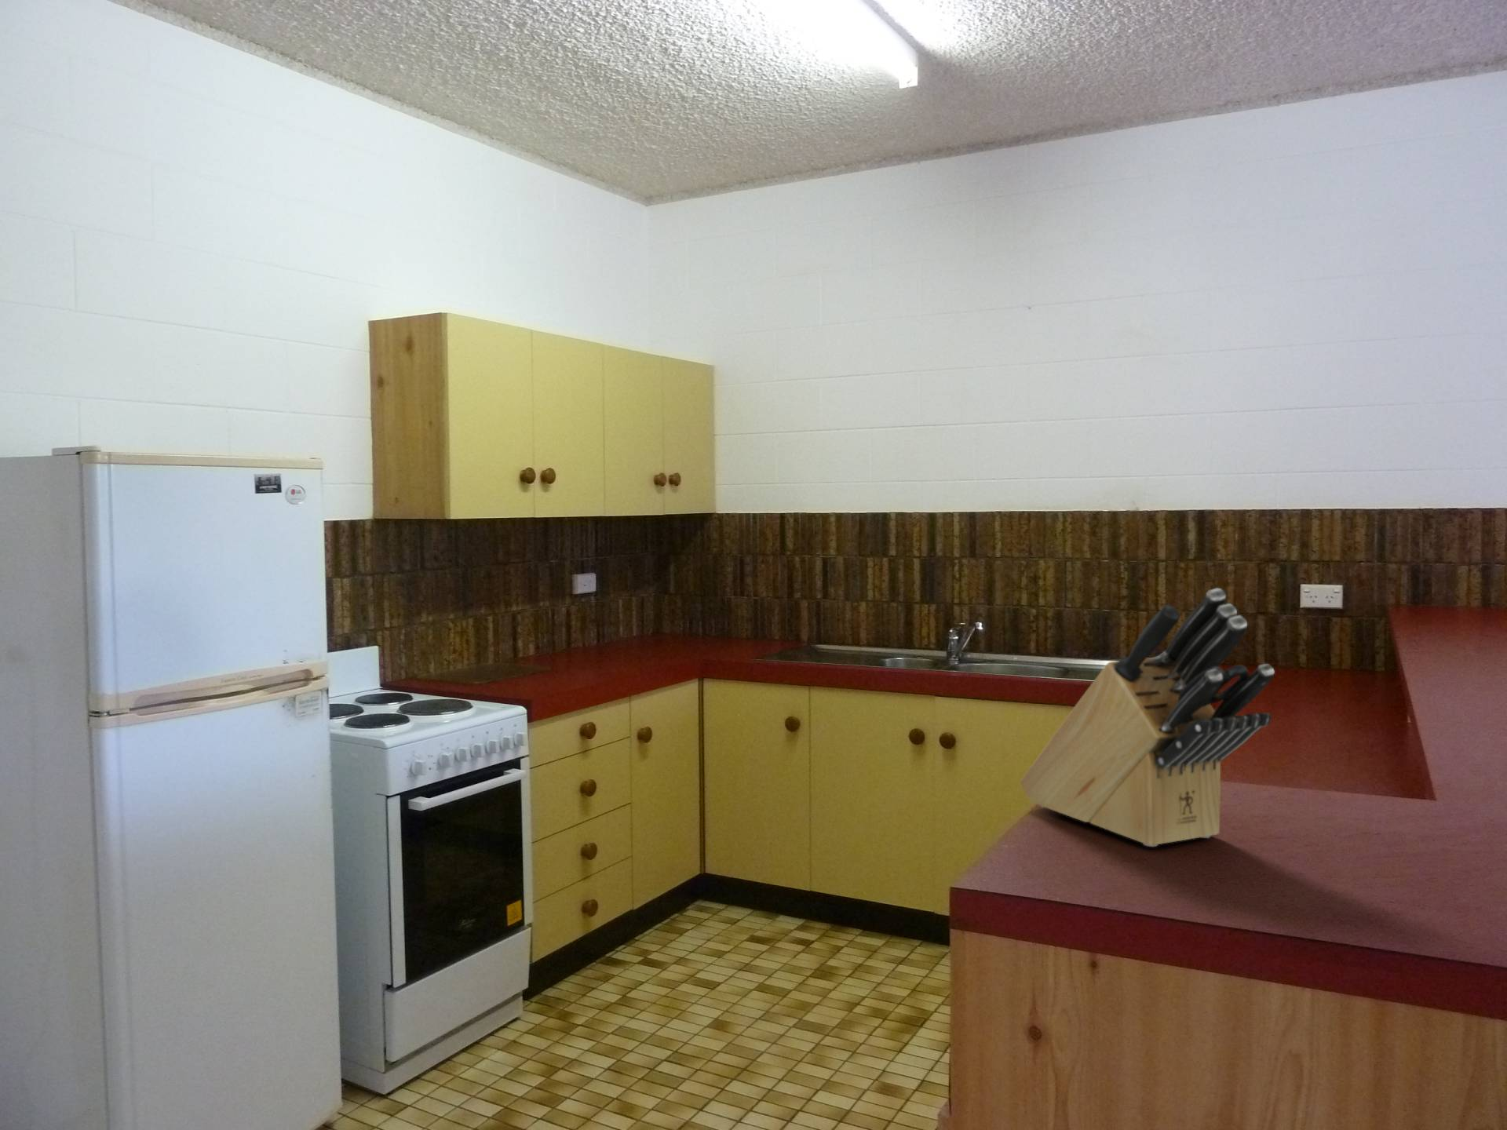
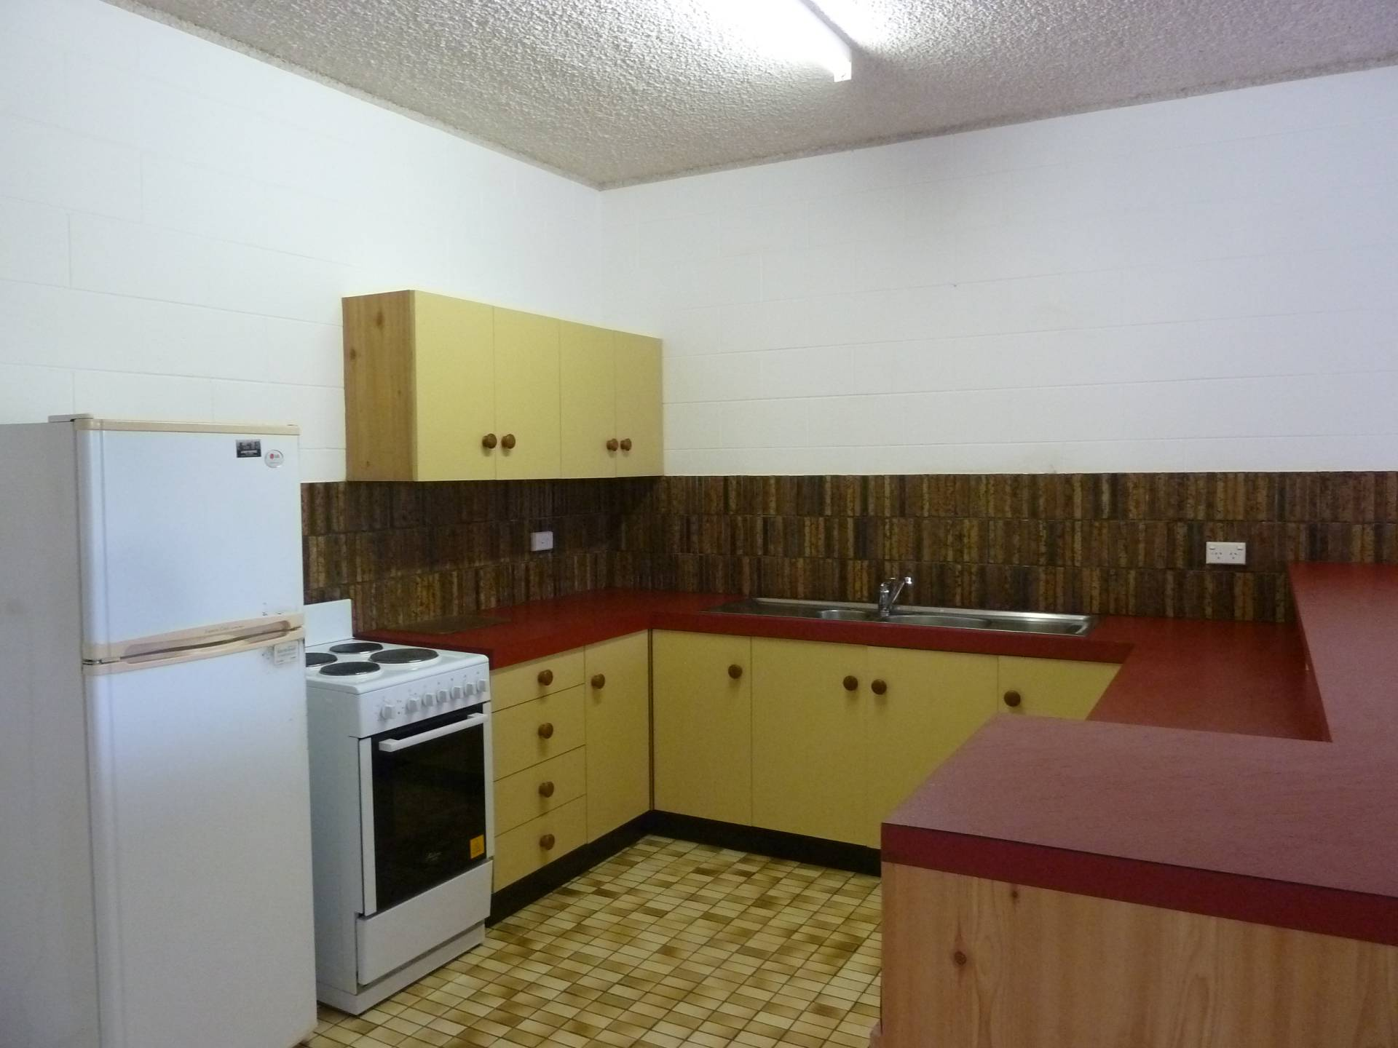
- knife block [1019,588,1276,848]
